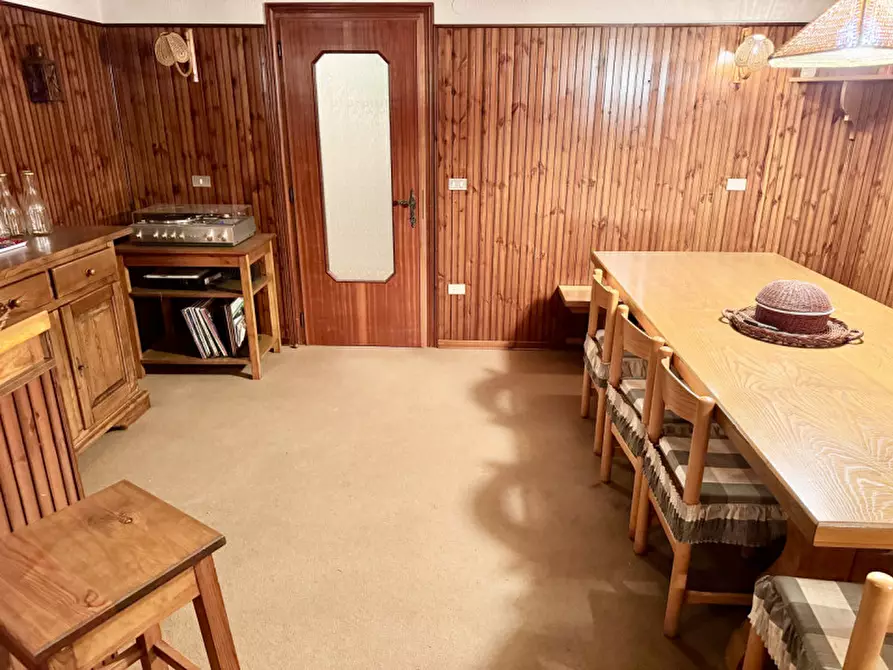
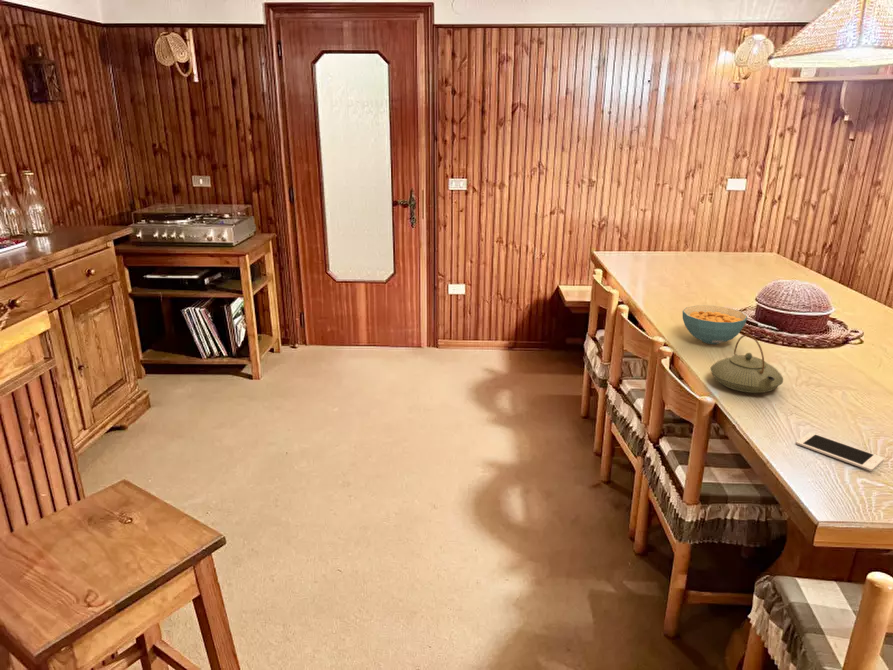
+ cereal bowl [682,304,748,345]
+ teapot [709,333,784,394]
+ cell phone [795,431,885,472]
